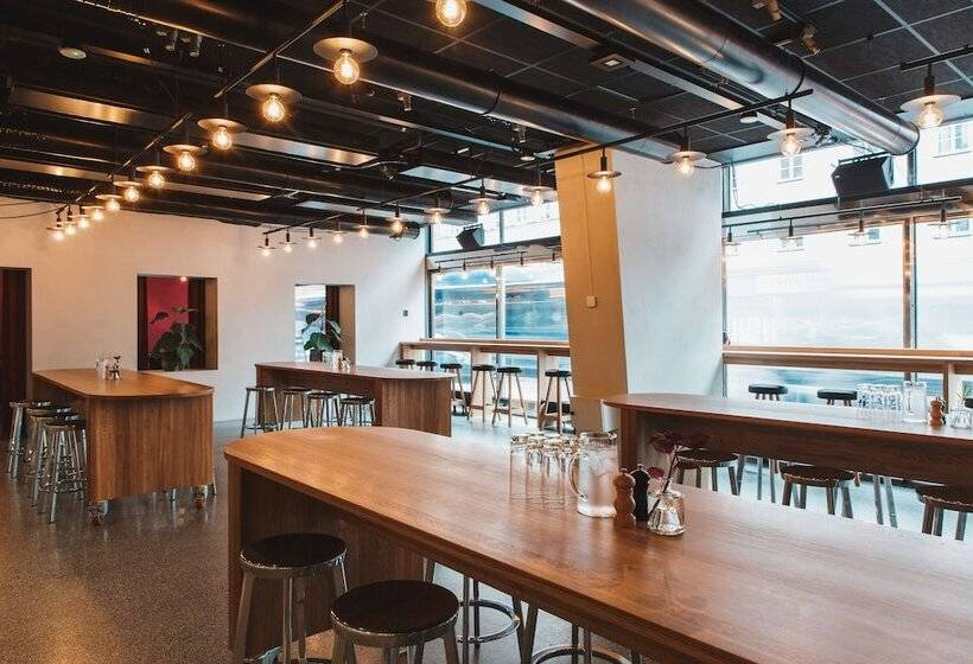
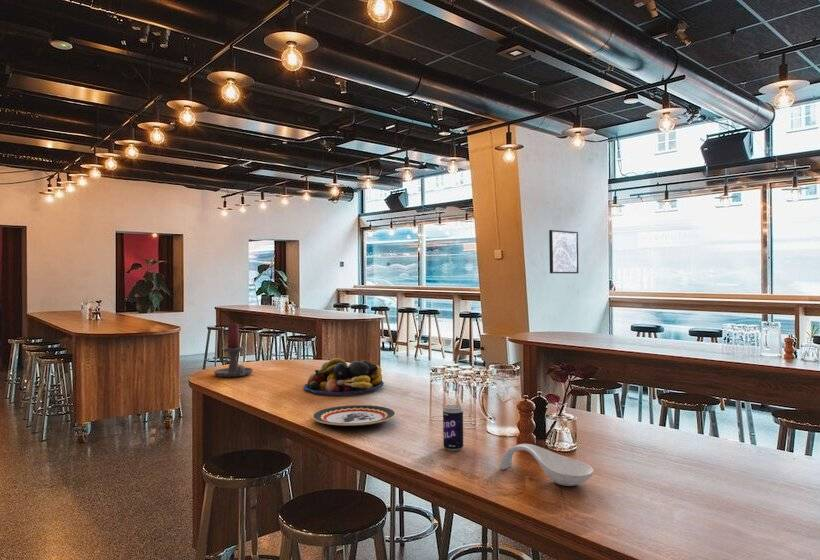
+ fruit bowl [303,357,385,395]
+ spoon rest [499,443,595,487]
+ candle holder [213,322,254,378]
+ wall art [548,229,580,274]
+ beverage can [442,404,464,452]
+ plate [311,404,397,427]
